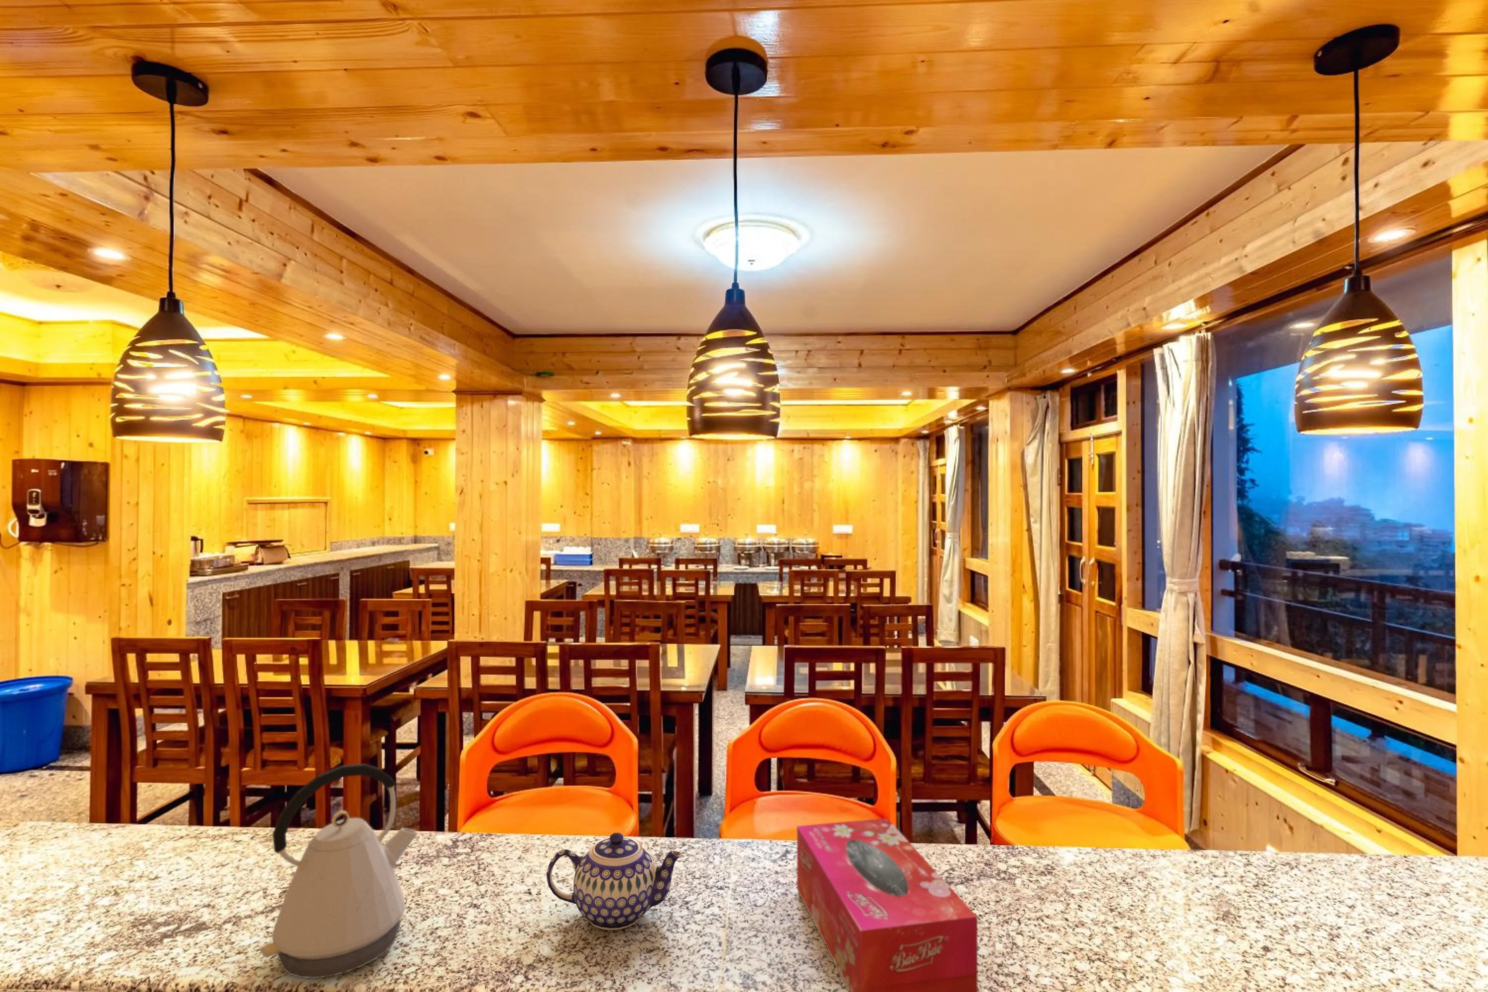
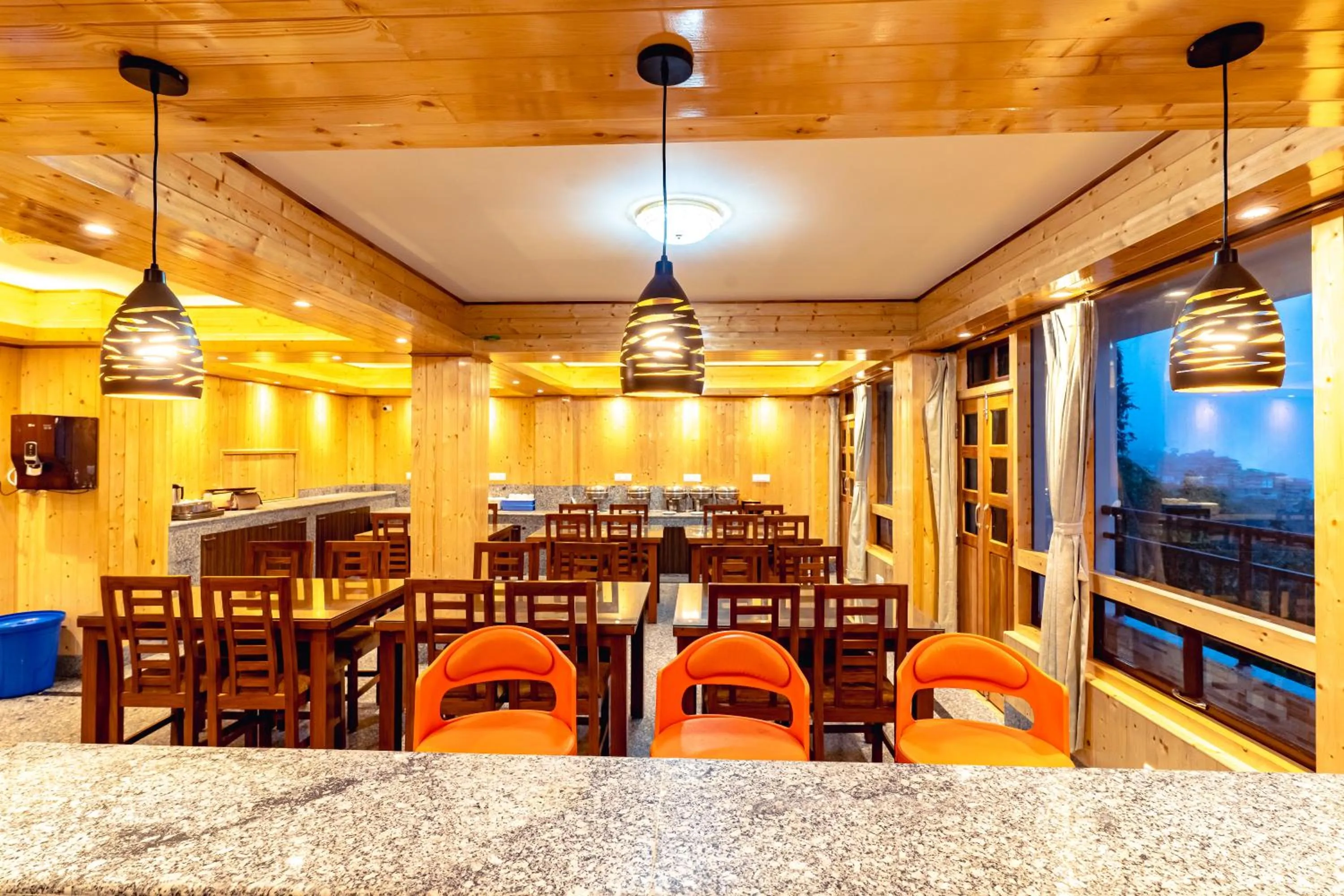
- kettle [260,763,418,979]
- tissue box [796,817,978,992]
- teapot [546,833,682,930]
